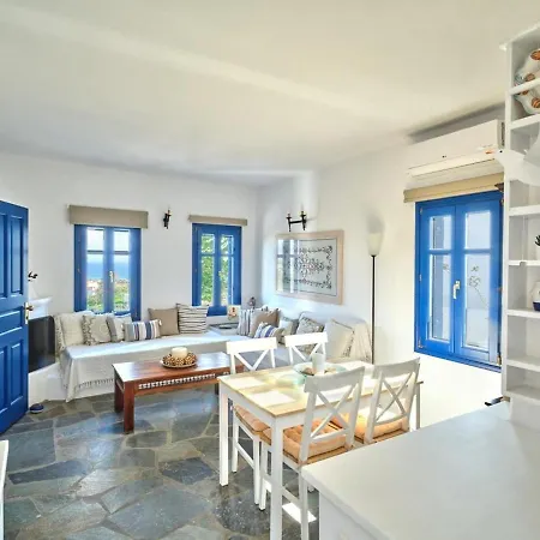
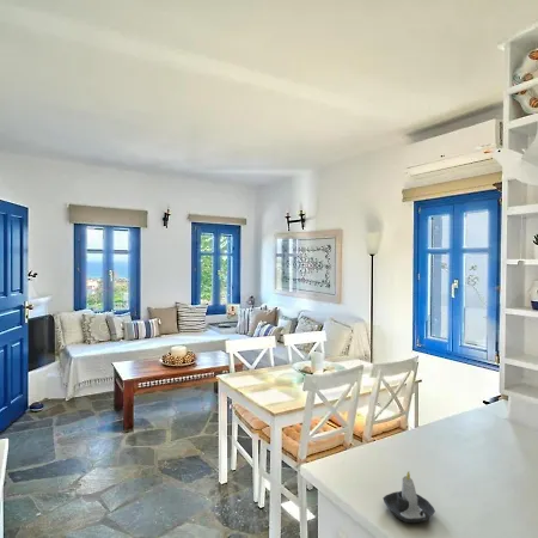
+ candle [381,471,436,524]
